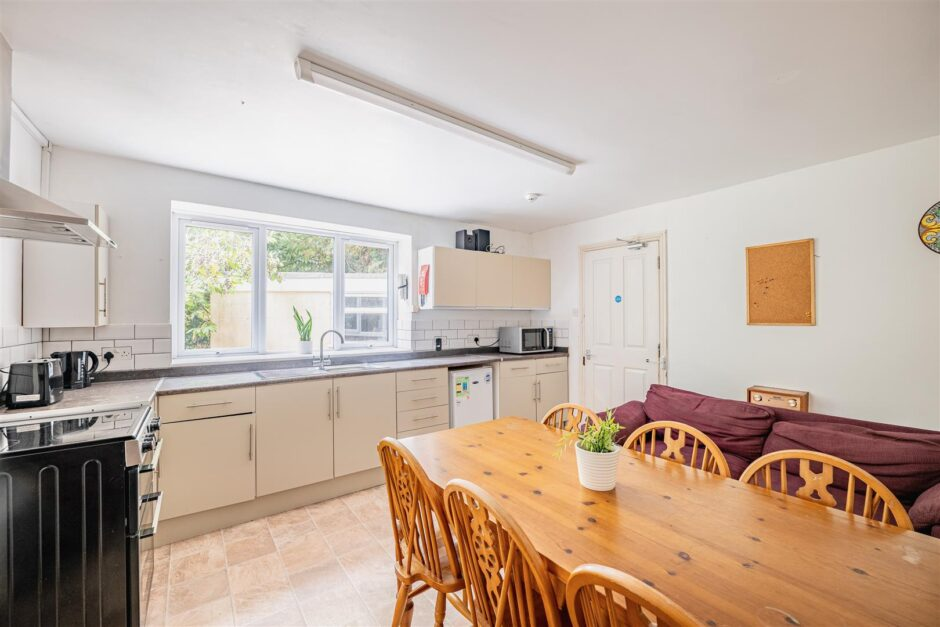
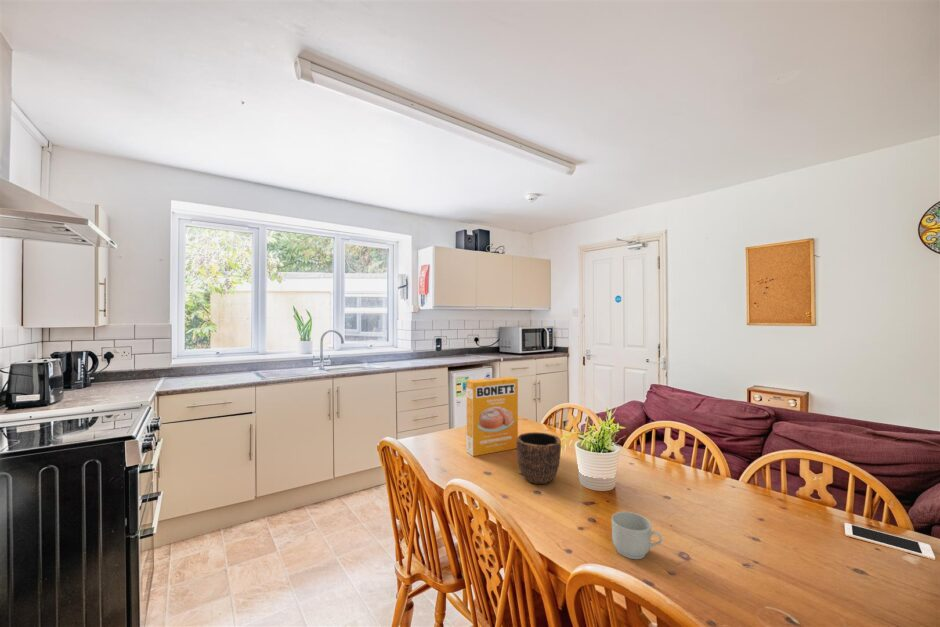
+ bowl [516,431,562,485]
+ cereal box [465,376,519,457]
+ mug [611,511,663,560]
+ cell phone [844,522,936,561]
